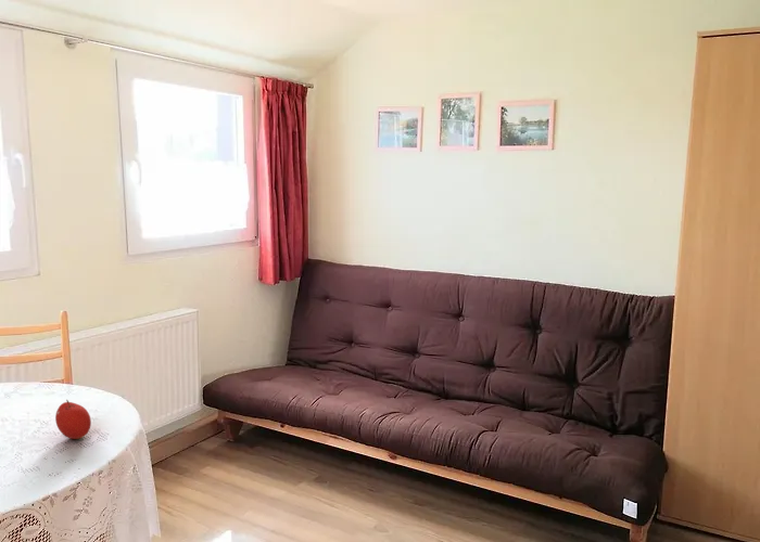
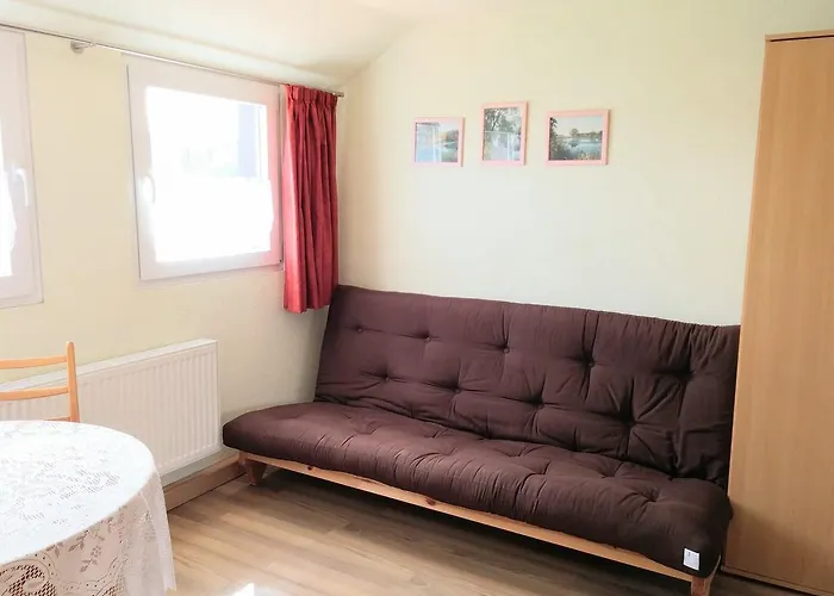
- fruit [54,399,92,440]
